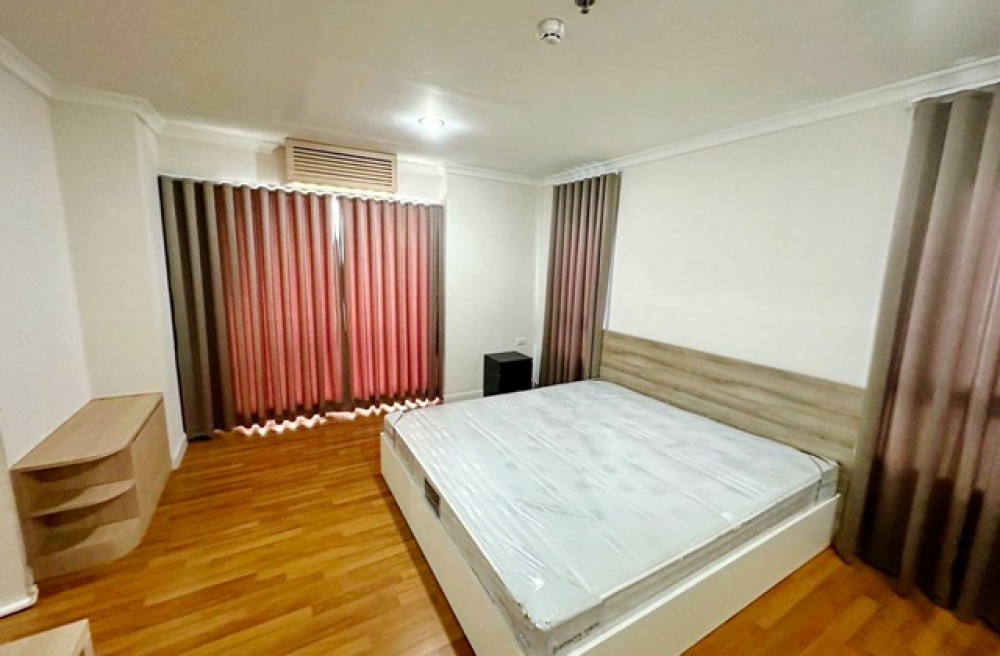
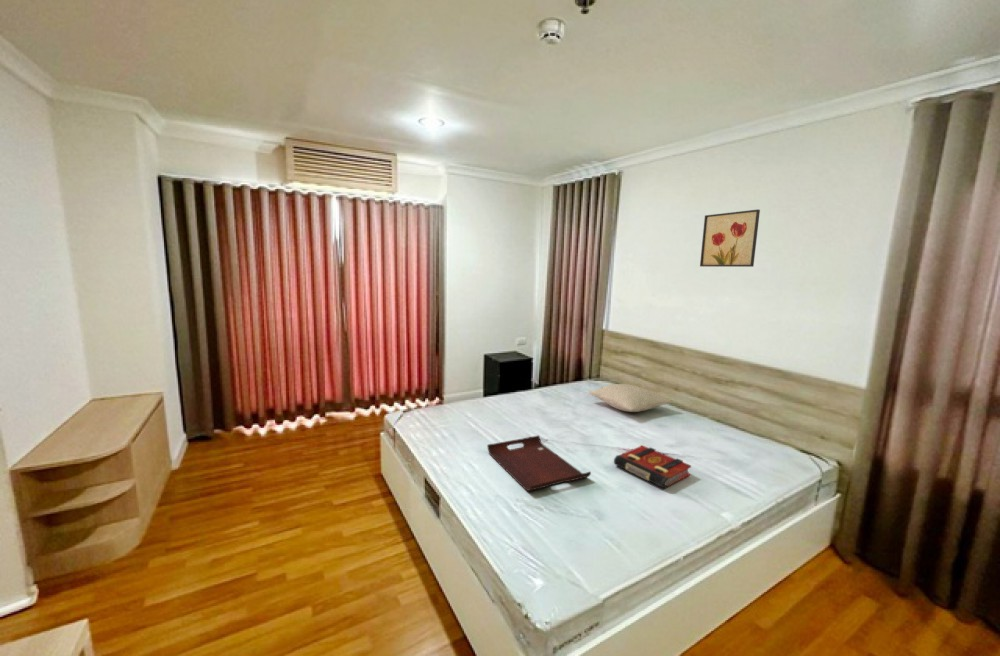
+ book [613,444,692,490]
+ serving tray [486,435,592,492]
+ pillow [587,383,674,413]
+ wall art [699,208,761,268]
